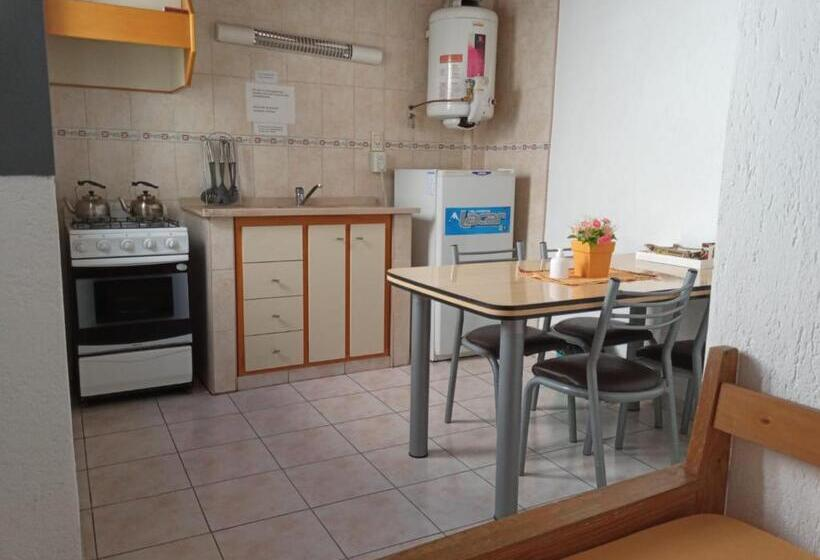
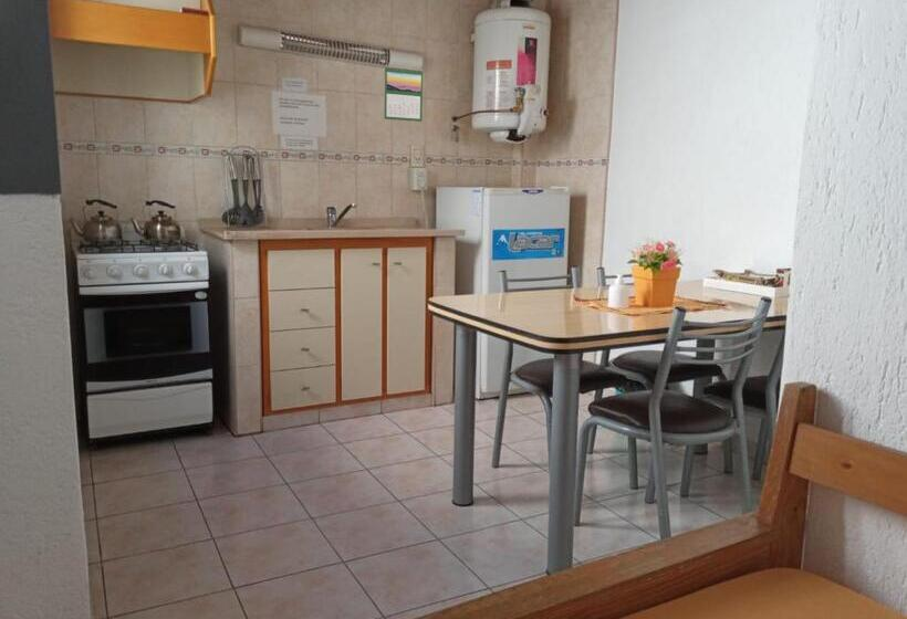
+ calendar [383,65,424,123]
